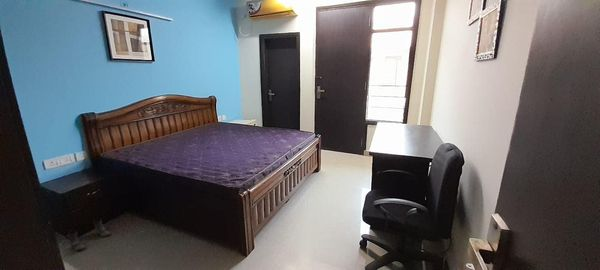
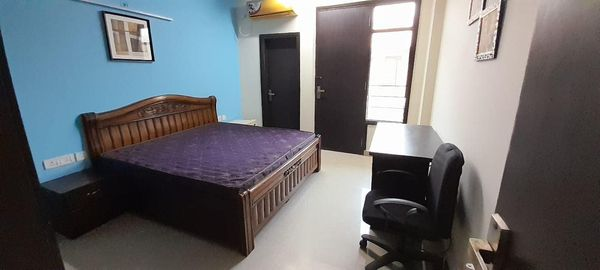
- boots [67,218,111,252]
